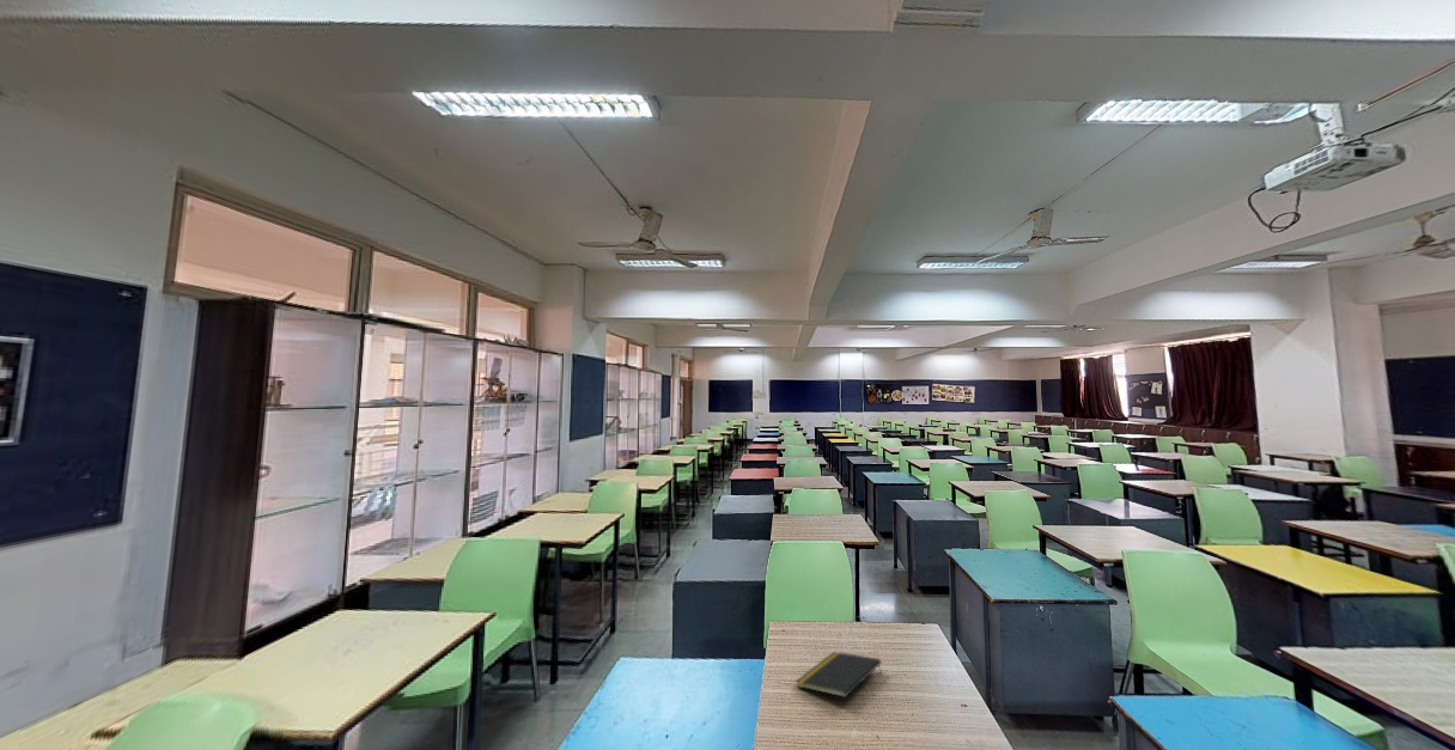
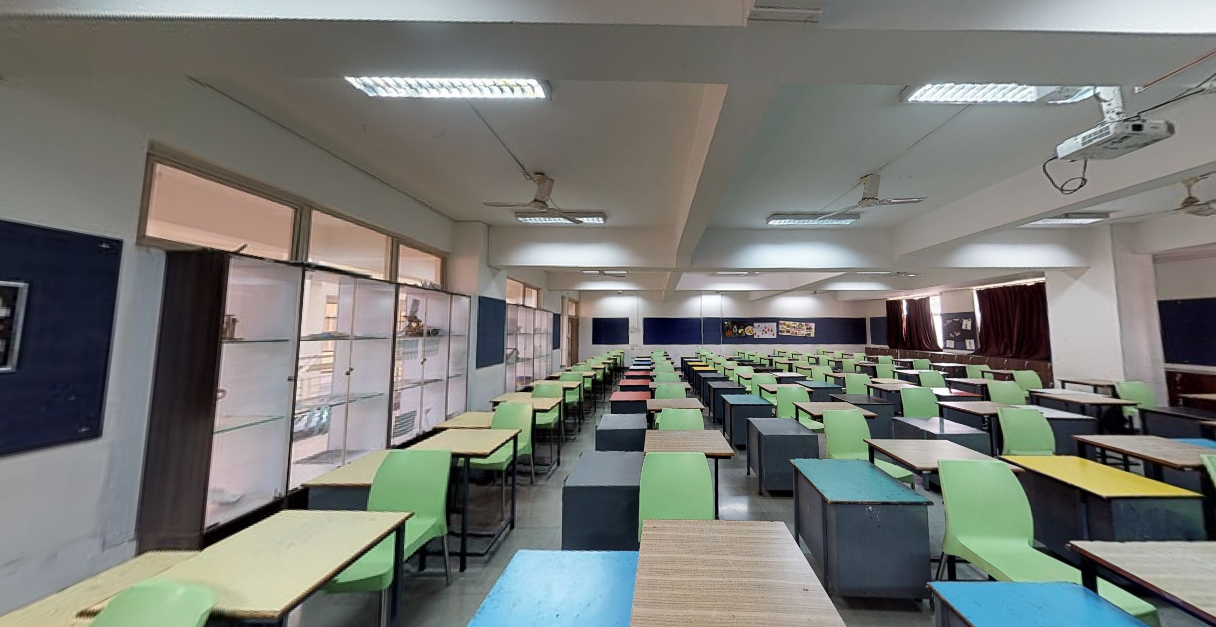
- notepad [795,651,883,699]
